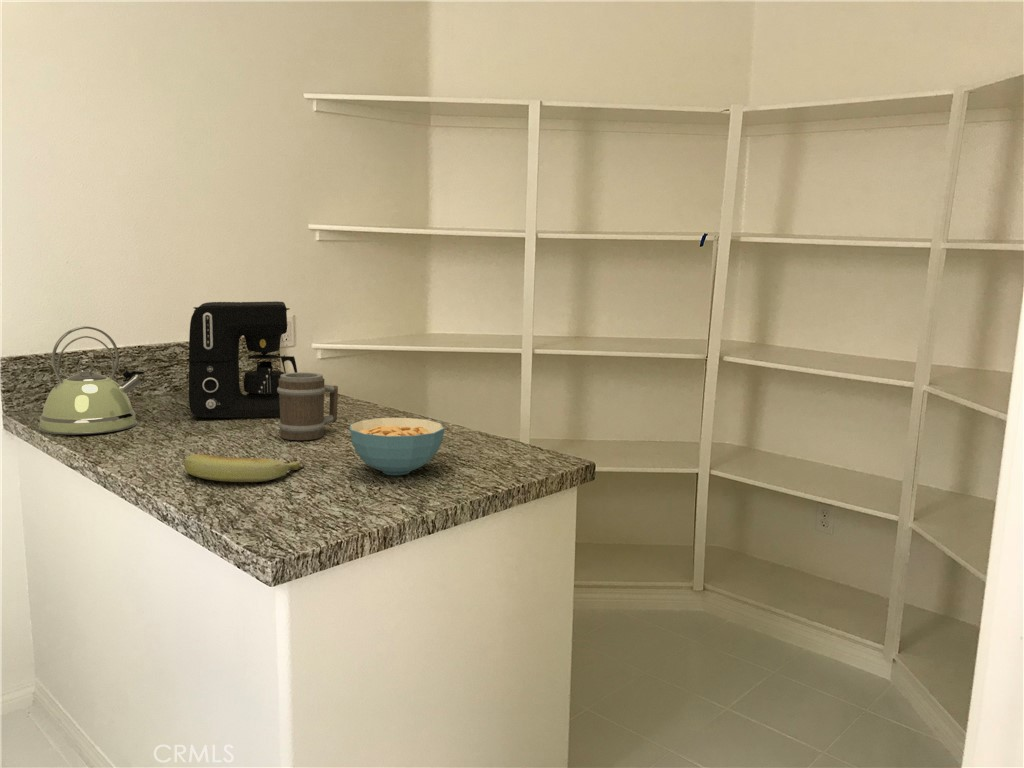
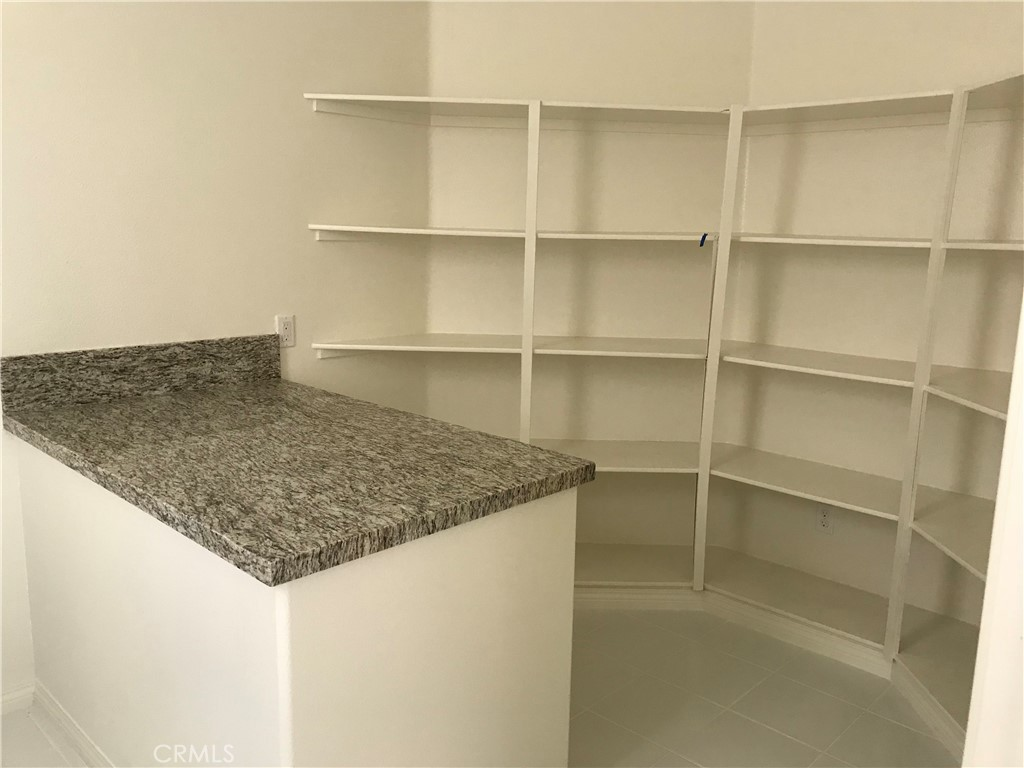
- barrel [277,371,339,441]
- kettle [38,325,145,435]
- cereal bowl [349,417,445,476]
- coffee maker [188,300,298,419]
- banana [183,453,305,483]
